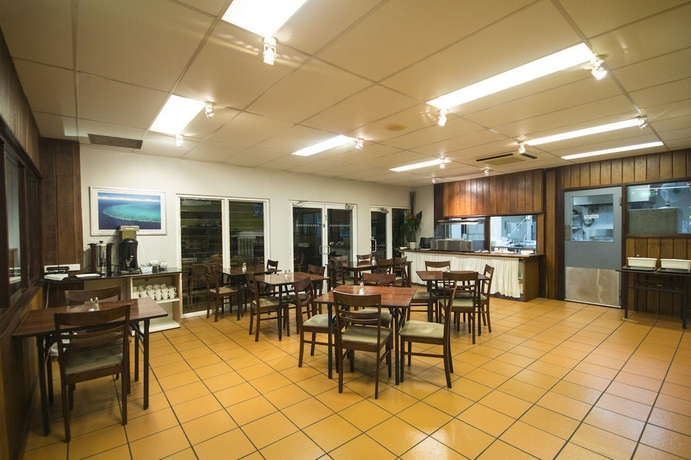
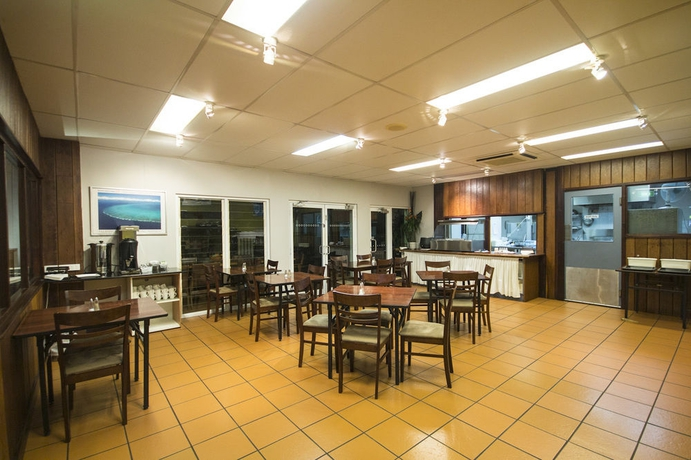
- ceiling vent [87,132,144,150]
